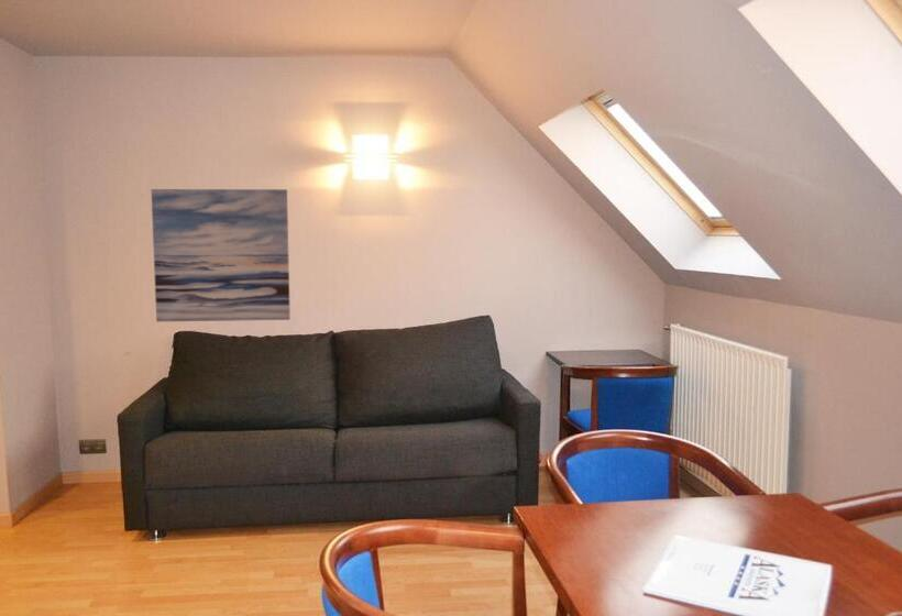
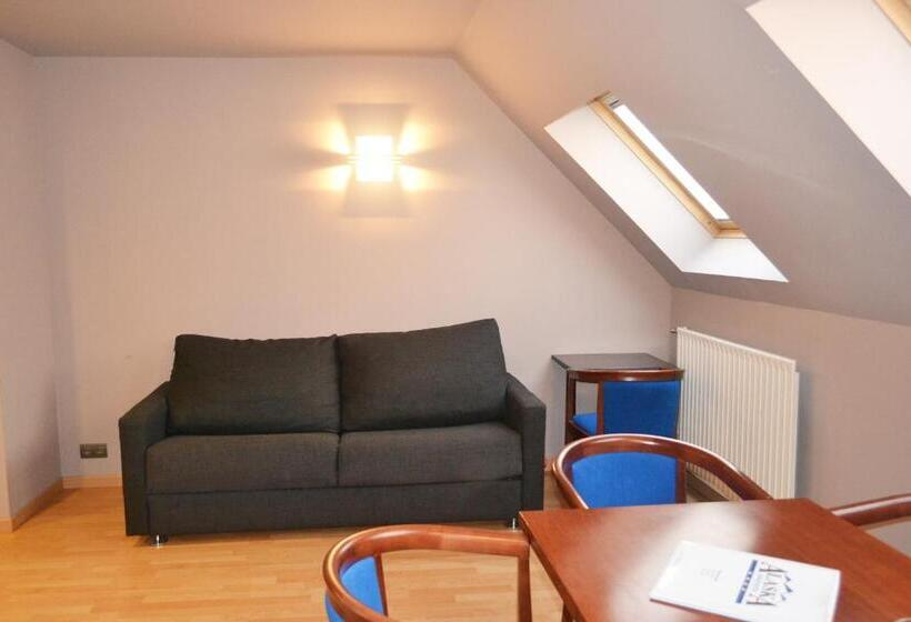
- wall art [150,188,292,322]
